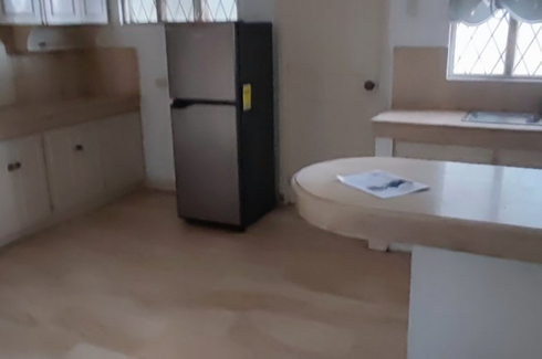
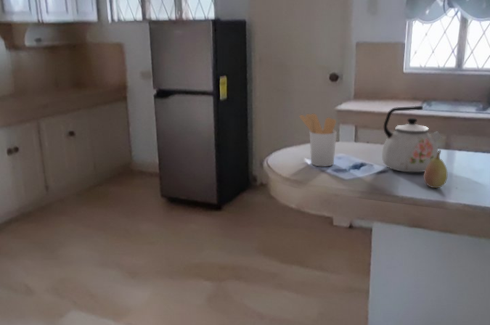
+ utensil holder [299,113,338,167]
+ fruit [423,149,448,189]
+ kettle [381,105,443,173]
